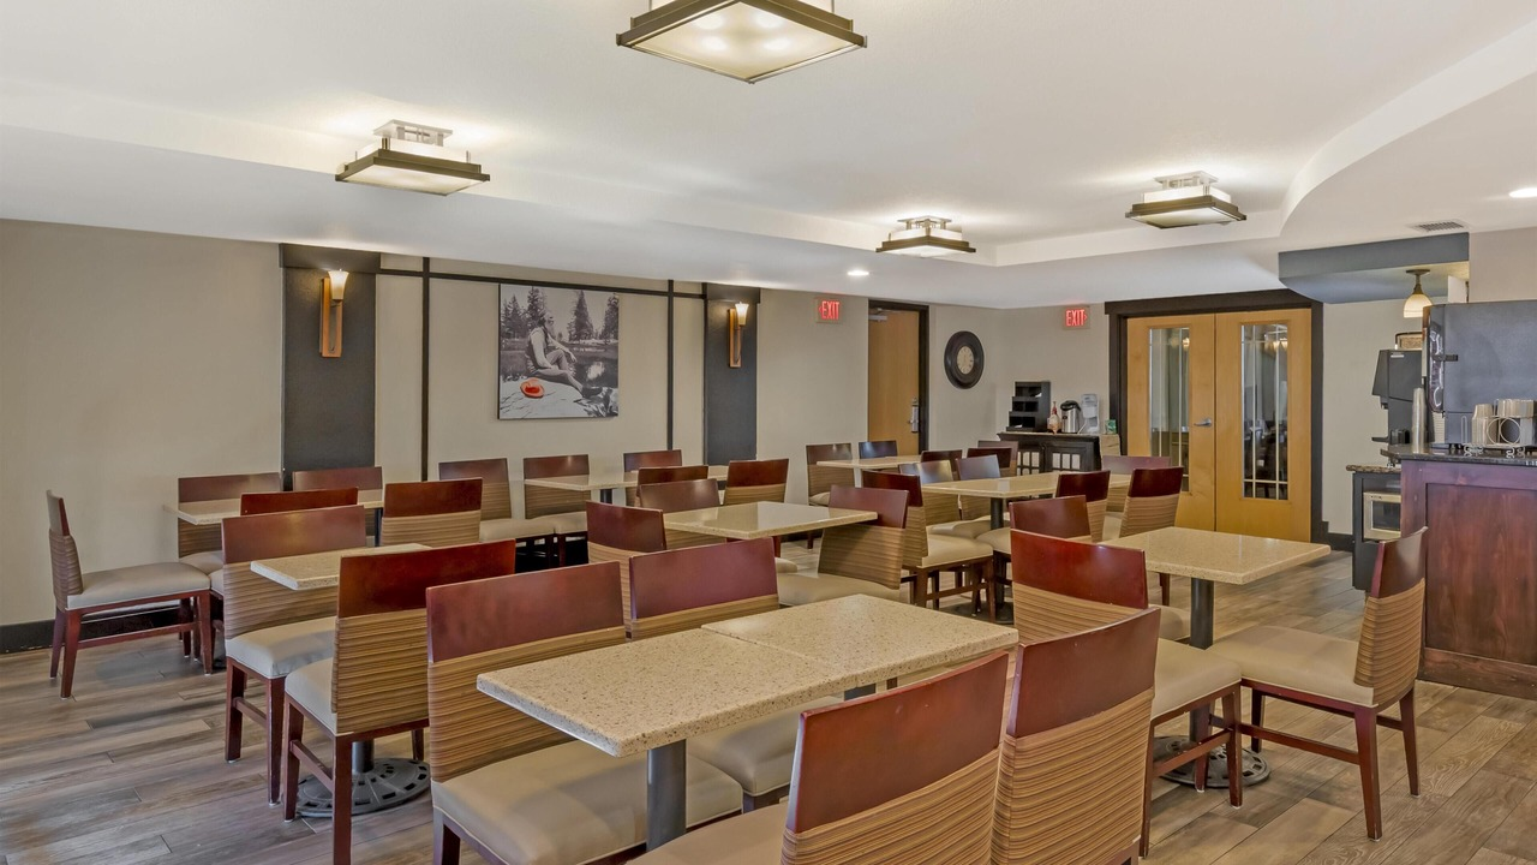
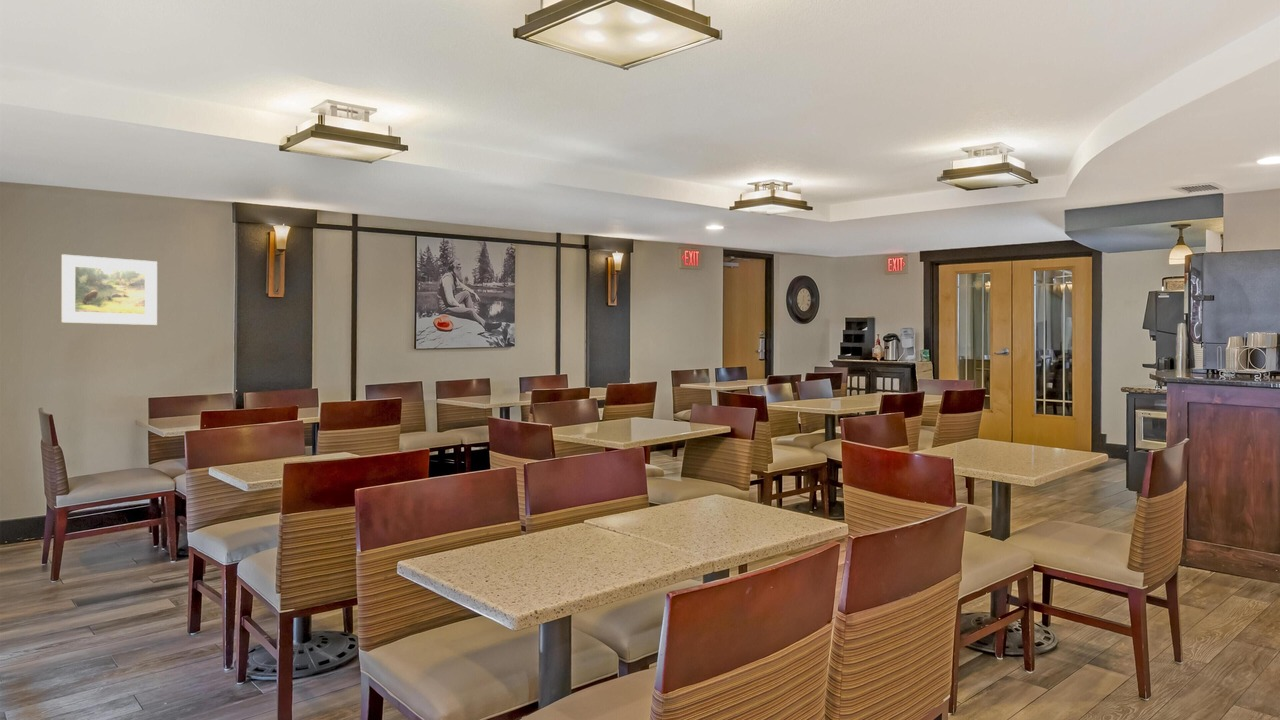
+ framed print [60,253,158,326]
